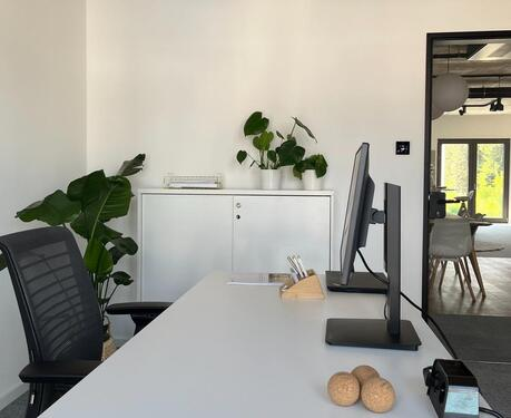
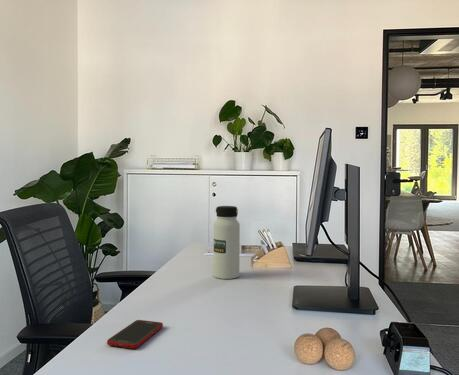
+ cell phone [106,319,164,349]
+ water bottle [213,205,241,280]
